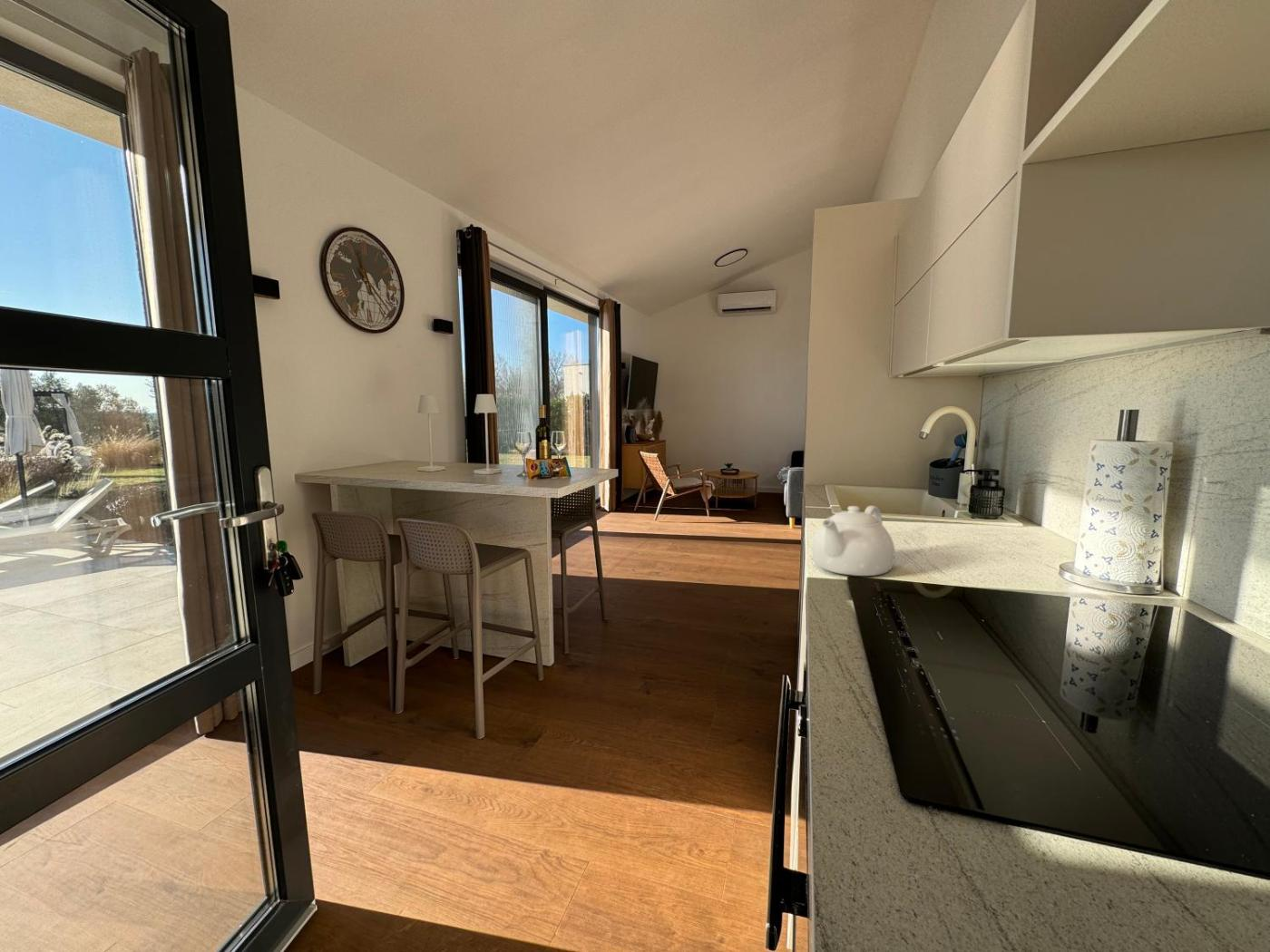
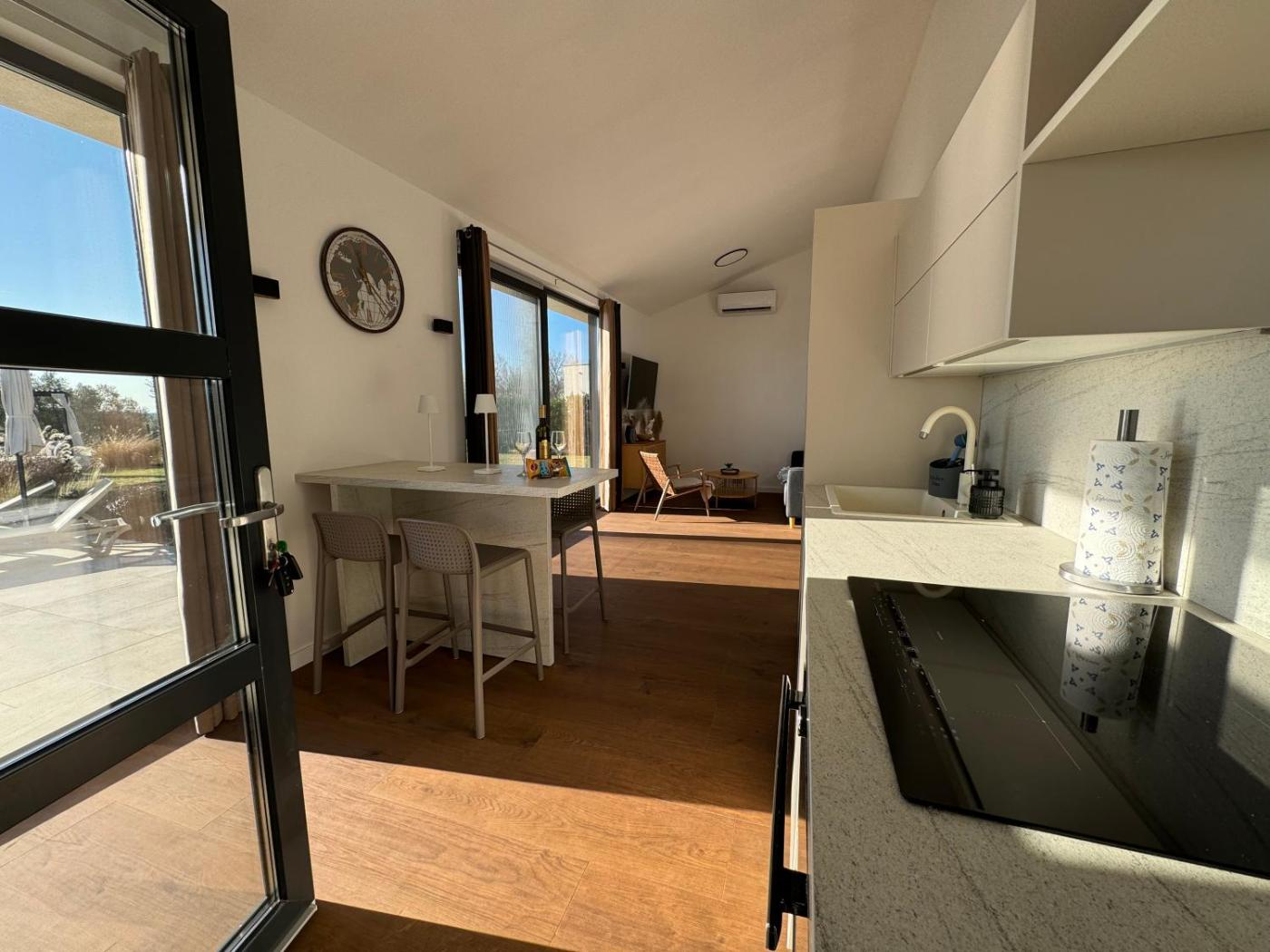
- teapot [811,505,895,577]
